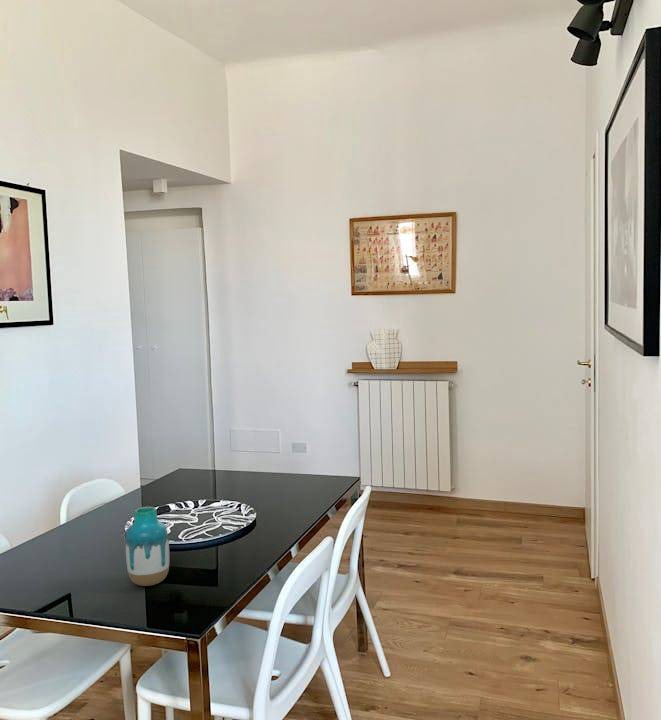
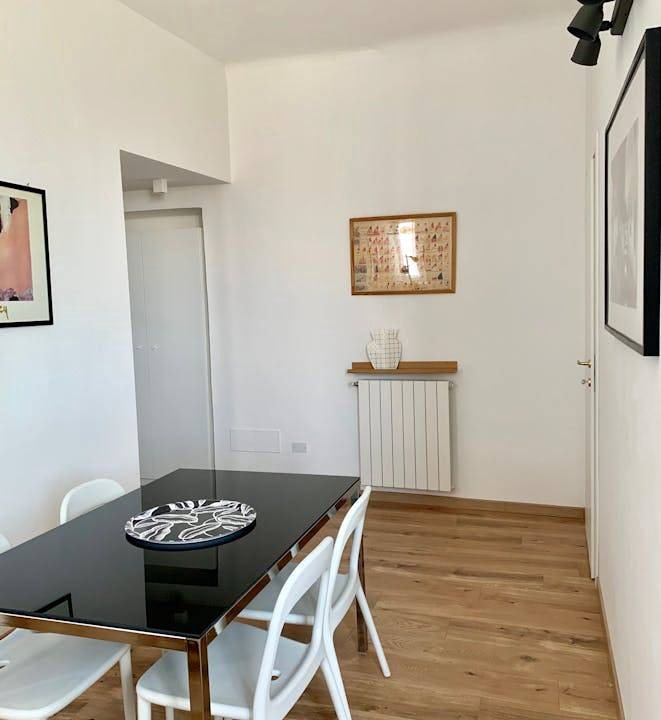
- vase [124,506,170,587]
